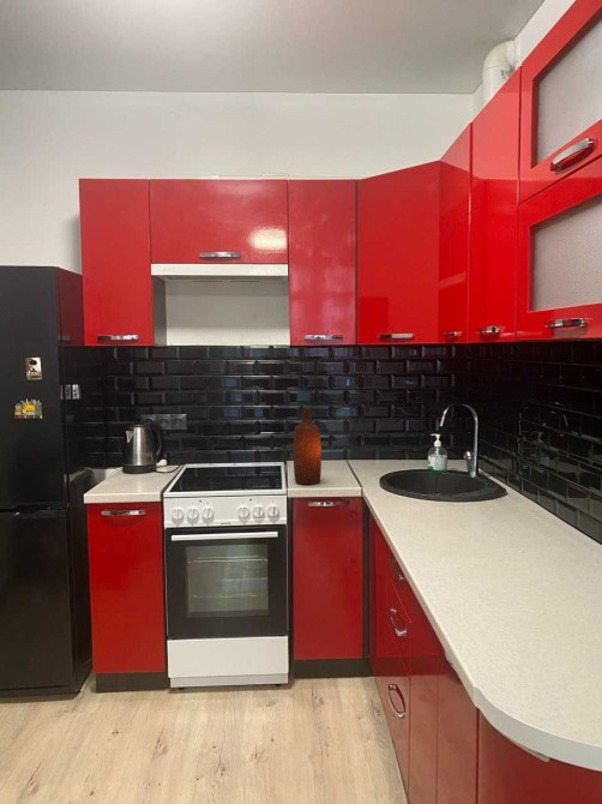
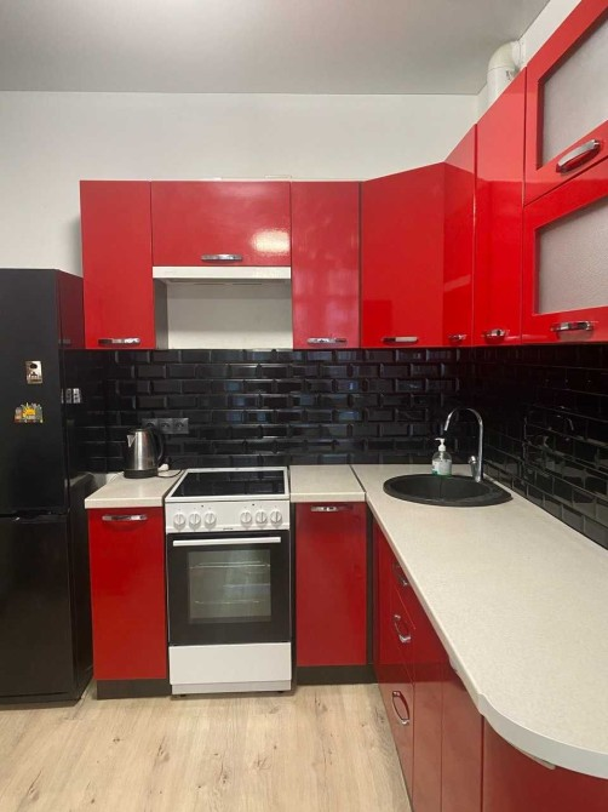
- bottle [293,408,323,486]
